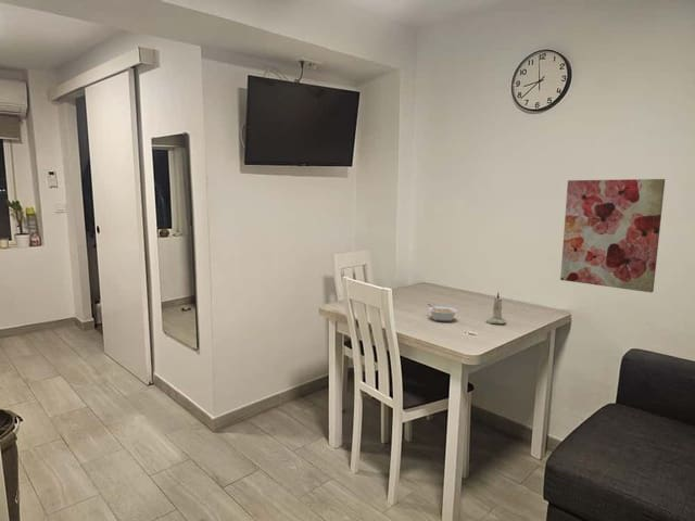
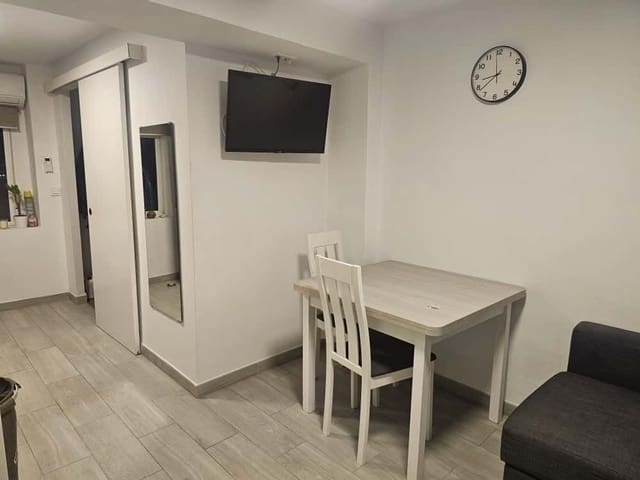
- wall art [559,178,666,294]
- candle [485,292,507,325]
- legume [427,303,458,322]
